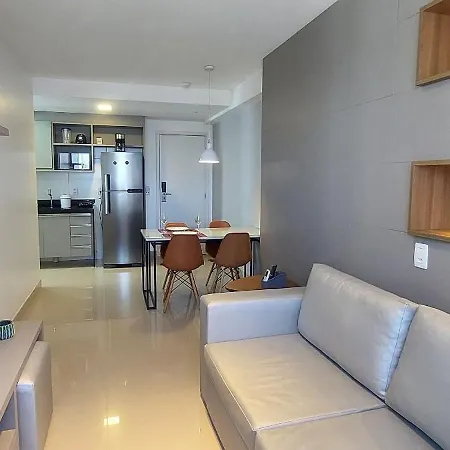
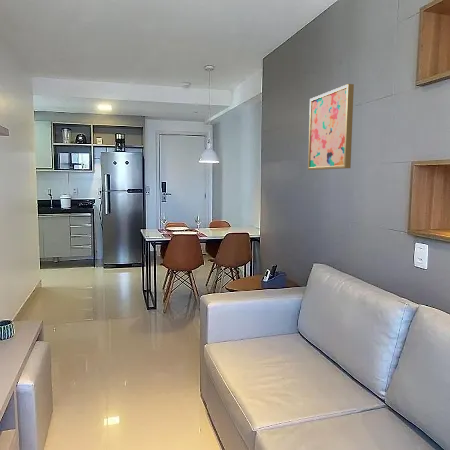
+ wall art [307,83,355,171]
